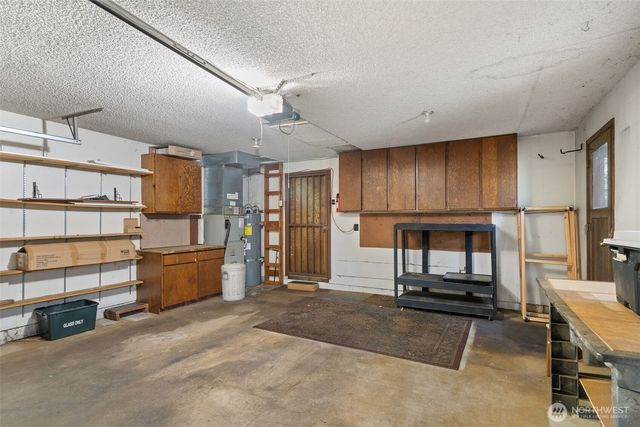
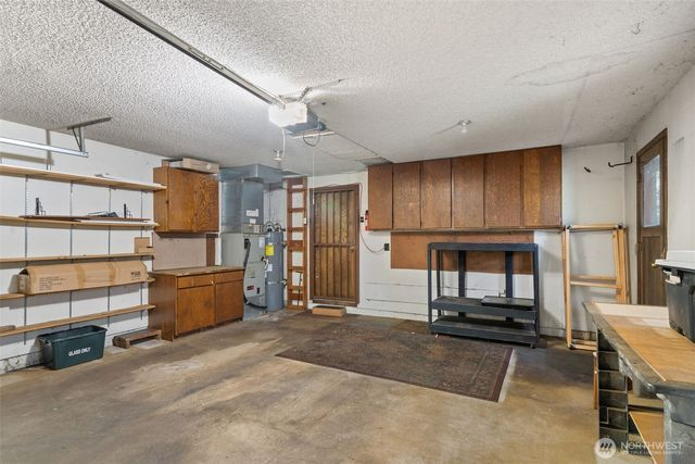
- trash can [220,260,247,302]
